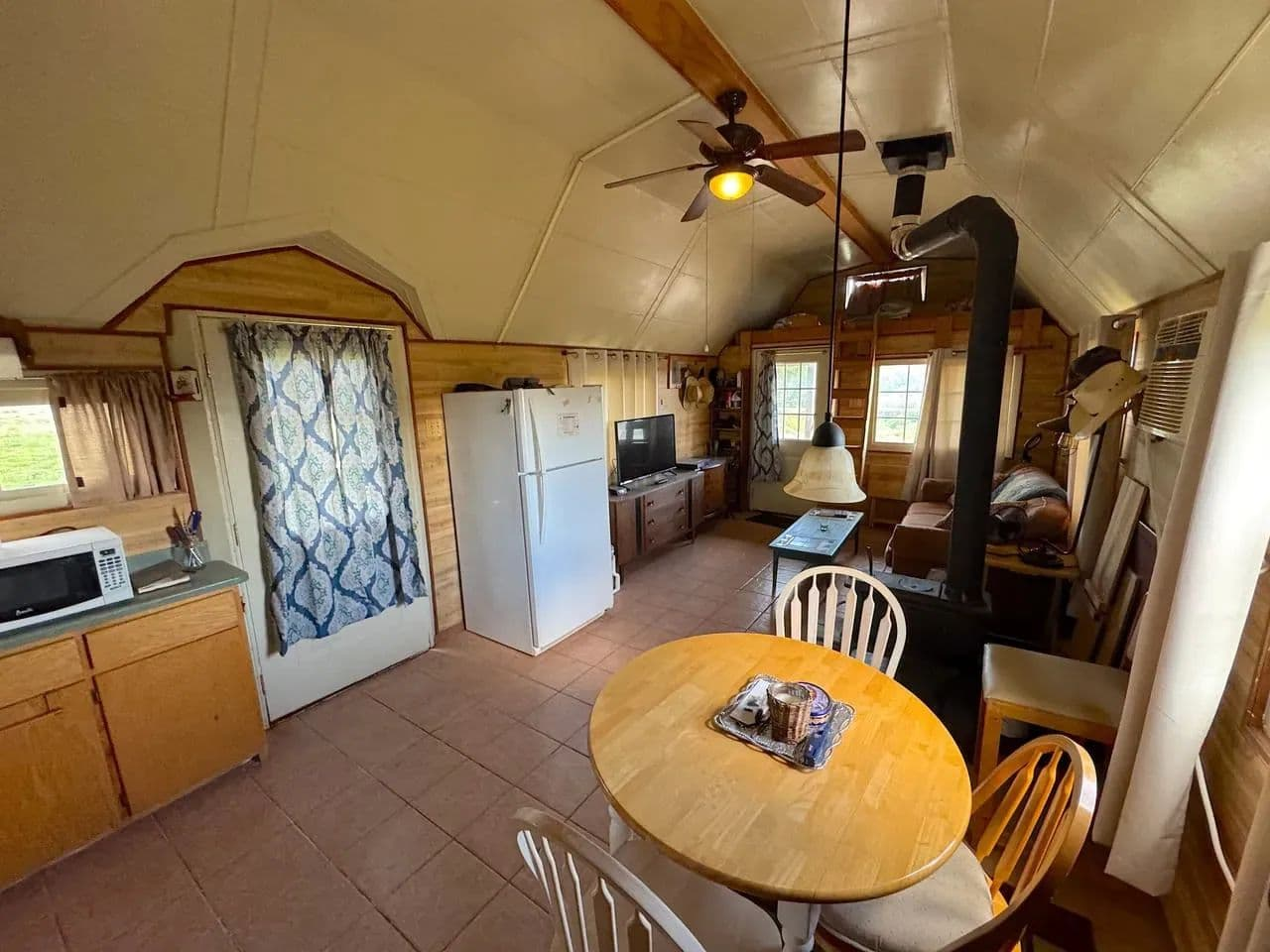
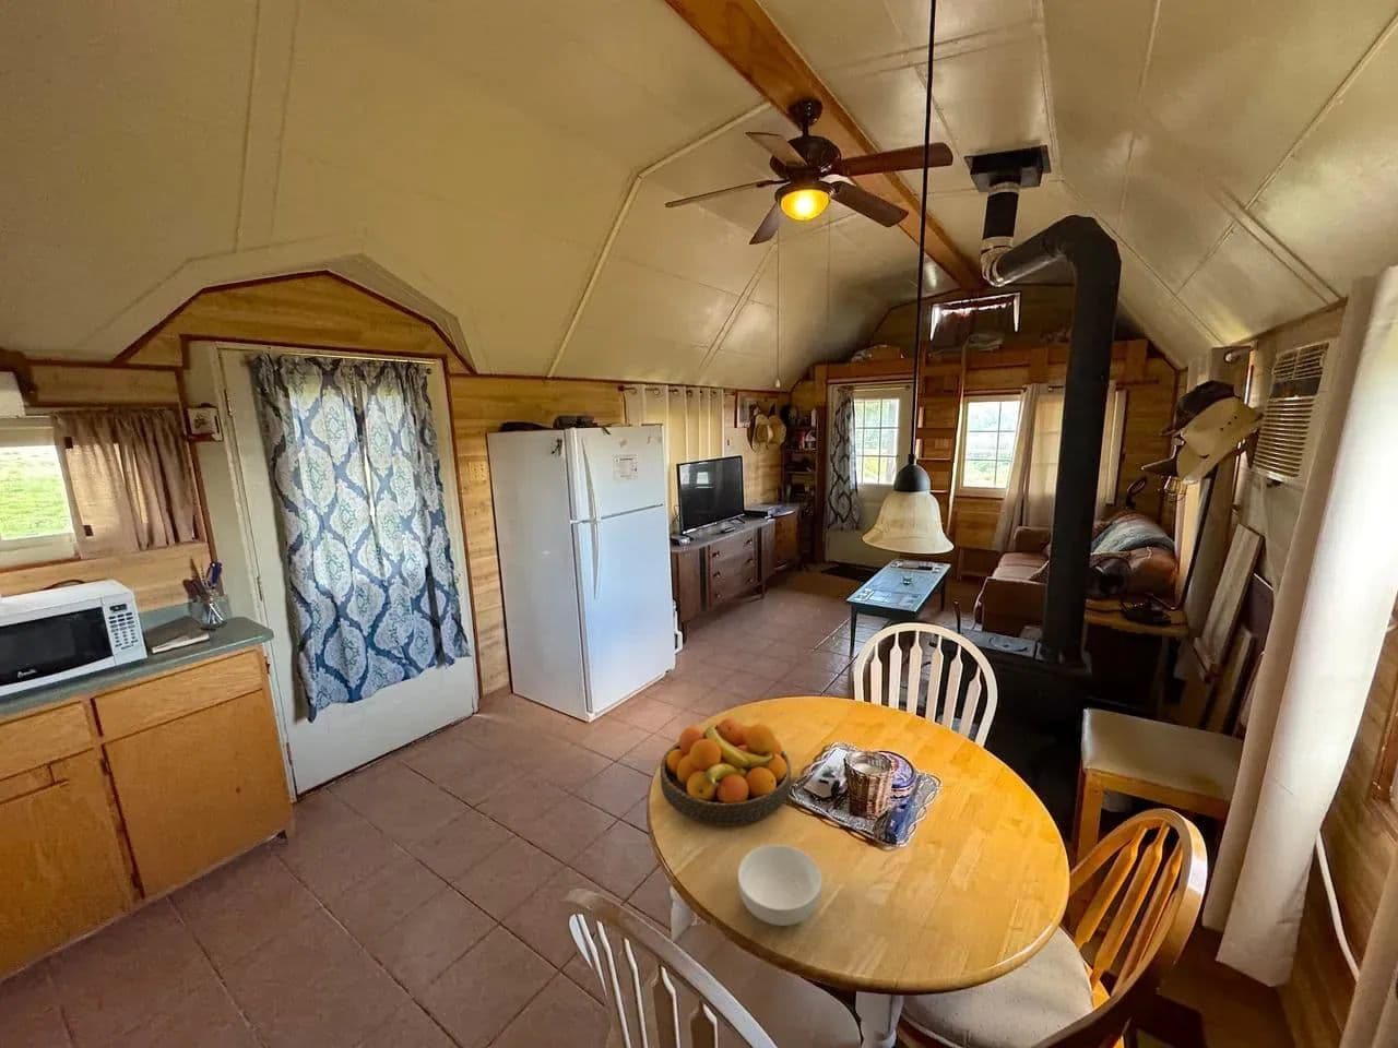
+ cereal bowl [738,844,822,927]
+ fruit bowl [659,718,791,827]
